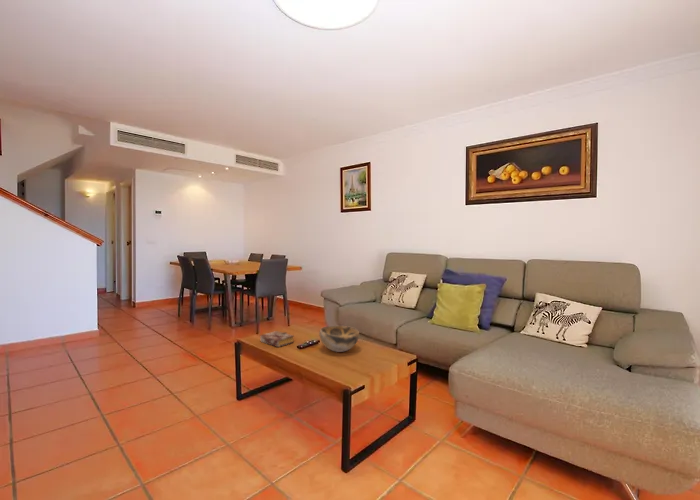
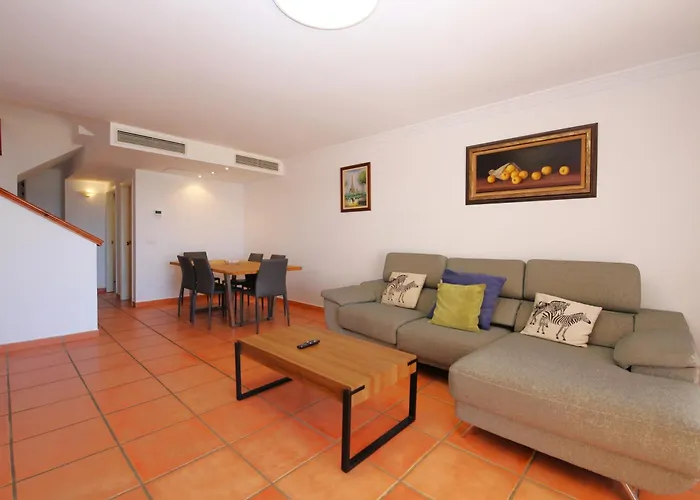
- book [259,330,295,348]
- decorative bowl [318,325,360,353]
